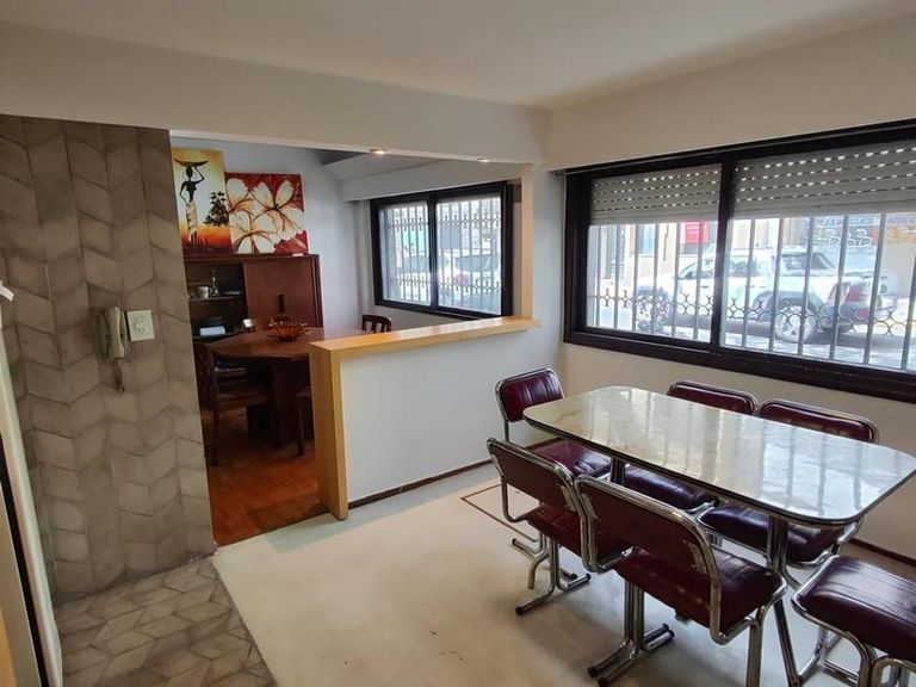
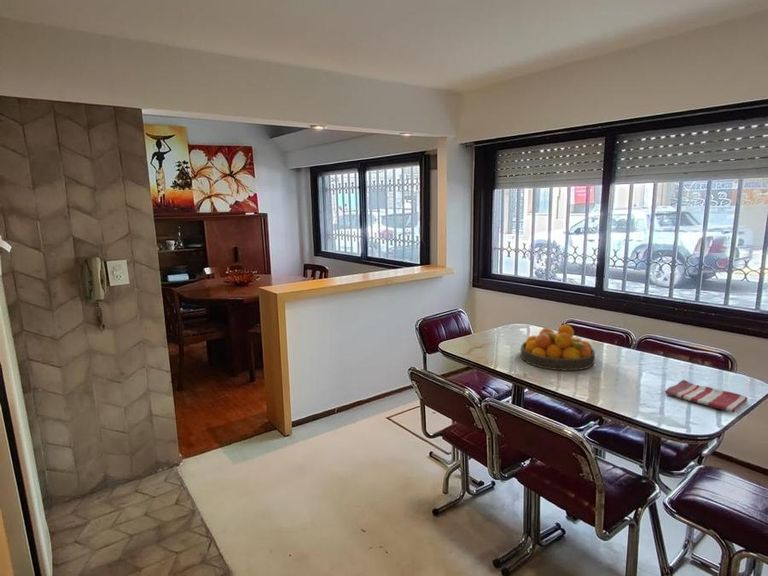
+ dish towel [664,379,749,414]
+ fruit bowl [519,324,596,371]
